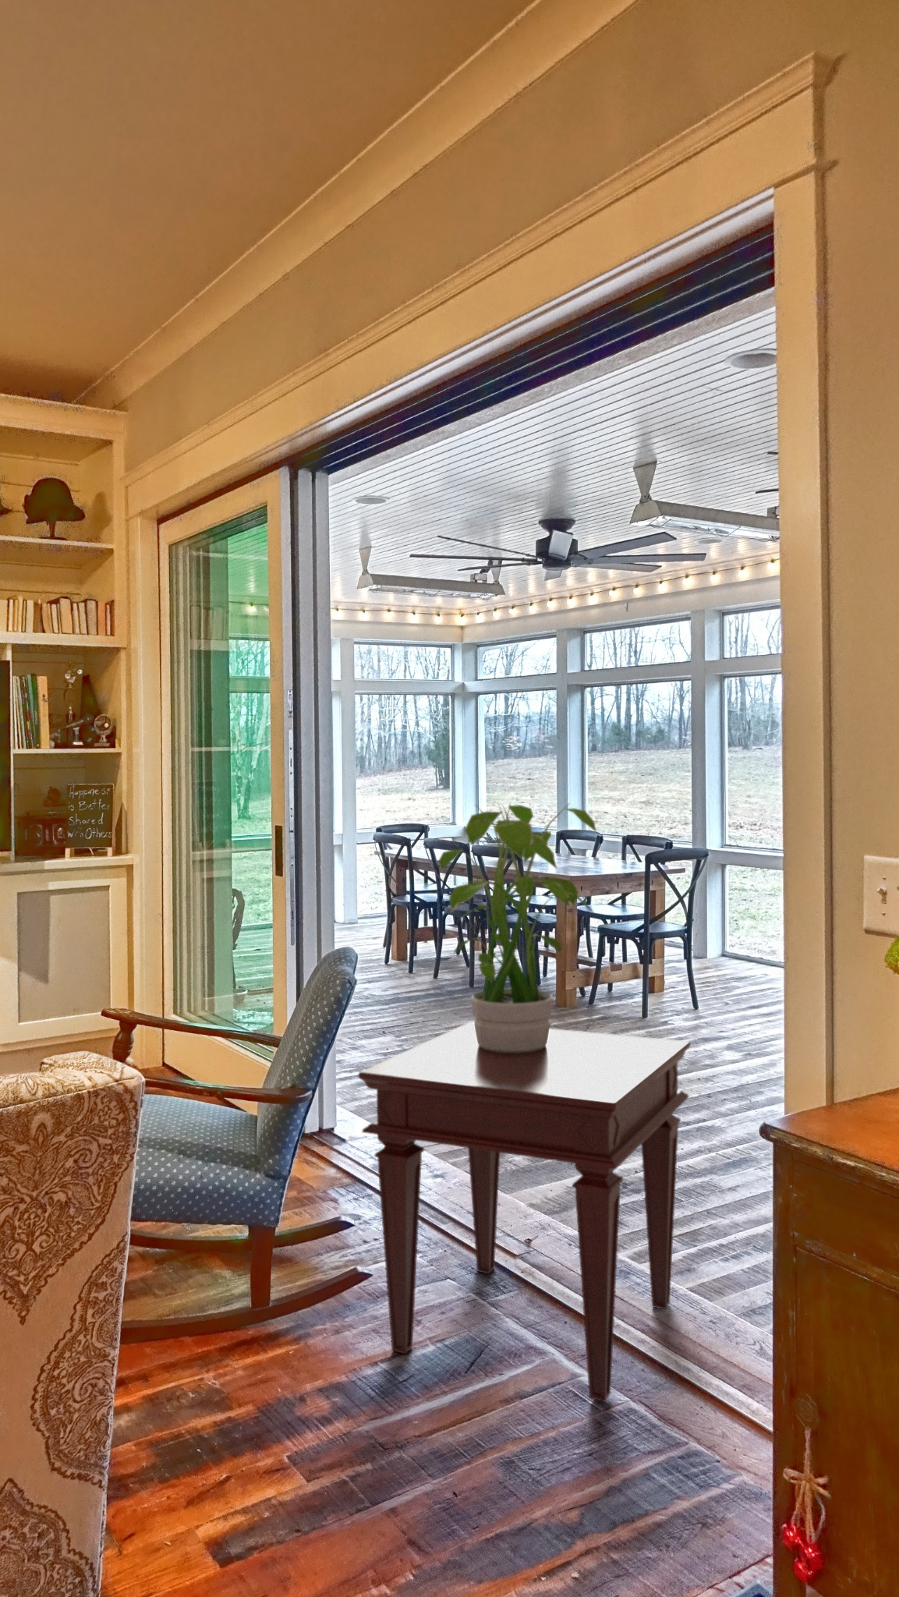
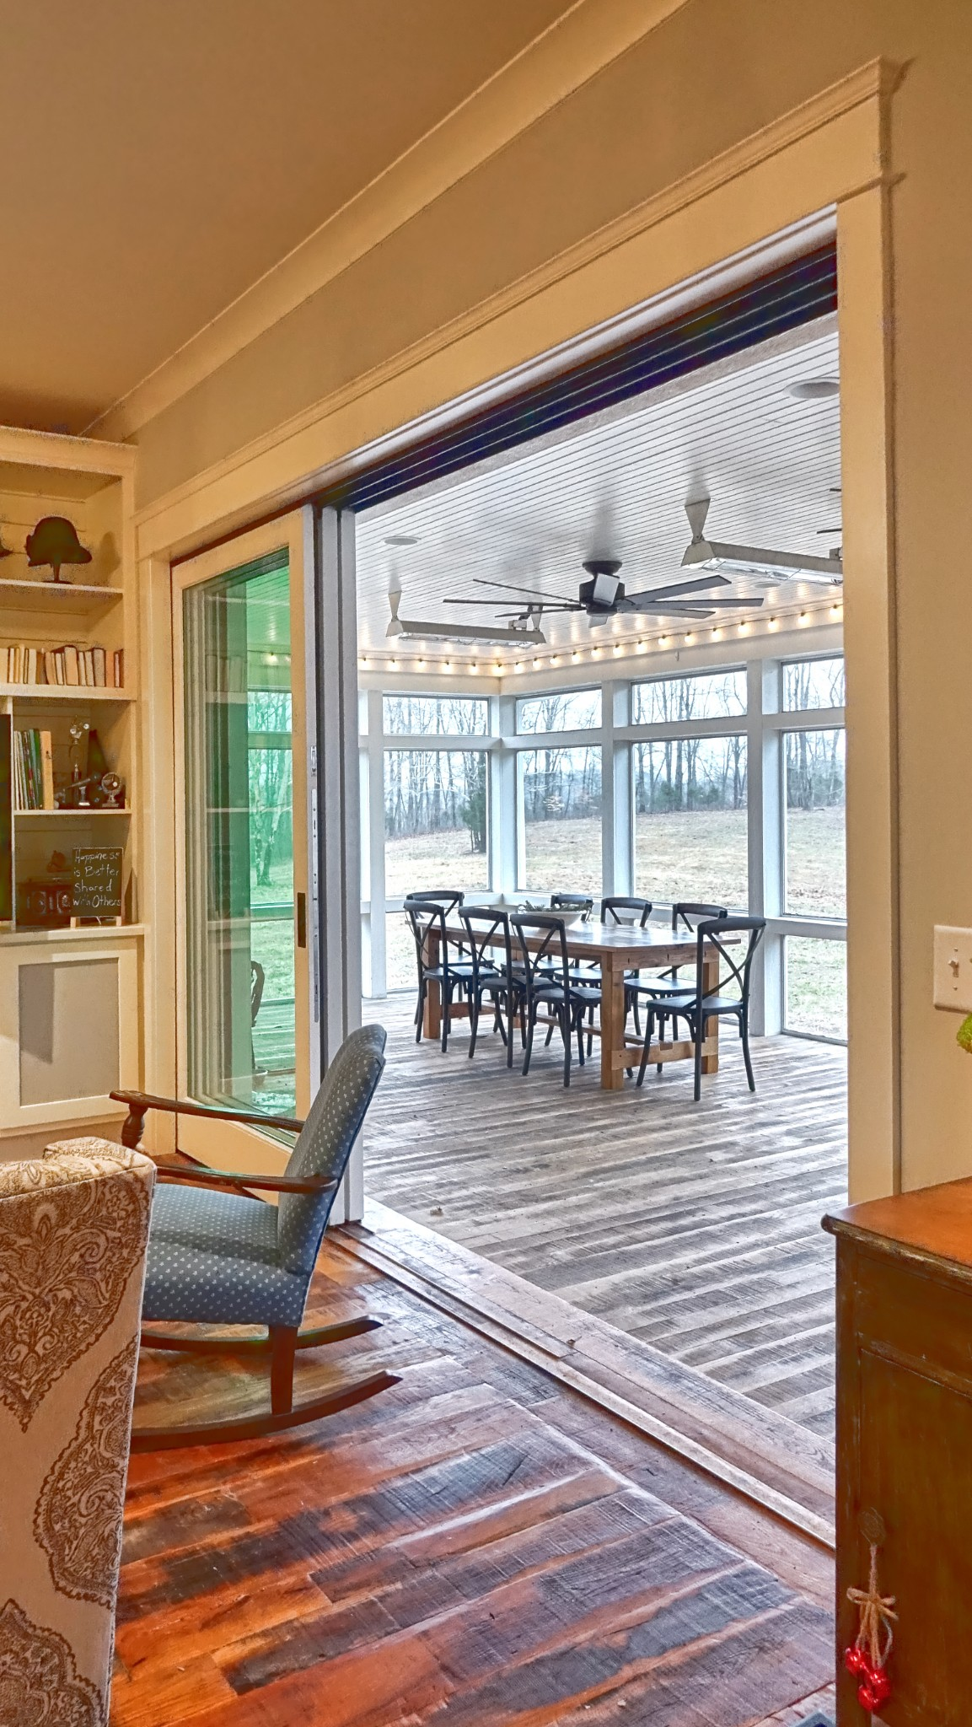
- side table [357,1021,692,1403]
- potted plant [436,803,598,1053]
